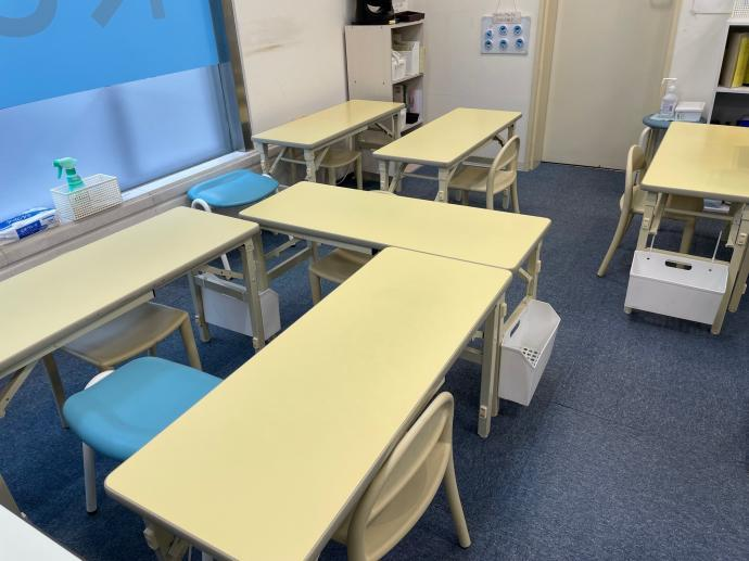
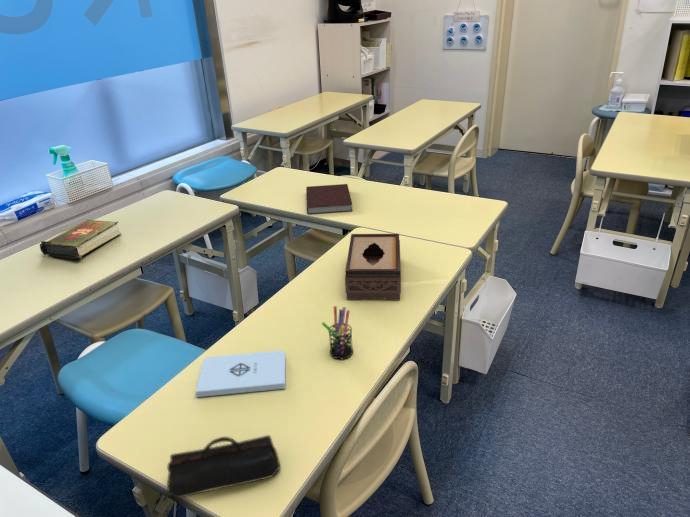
+ tissue box [344,233,402,301]
+ book [39,219,122,261]
+ notepad [195,349,287,398]
+ pen holder [321,305,354,360]
+ notebook [305,183,353,215]
+ pencil case [166,434,281,499]
